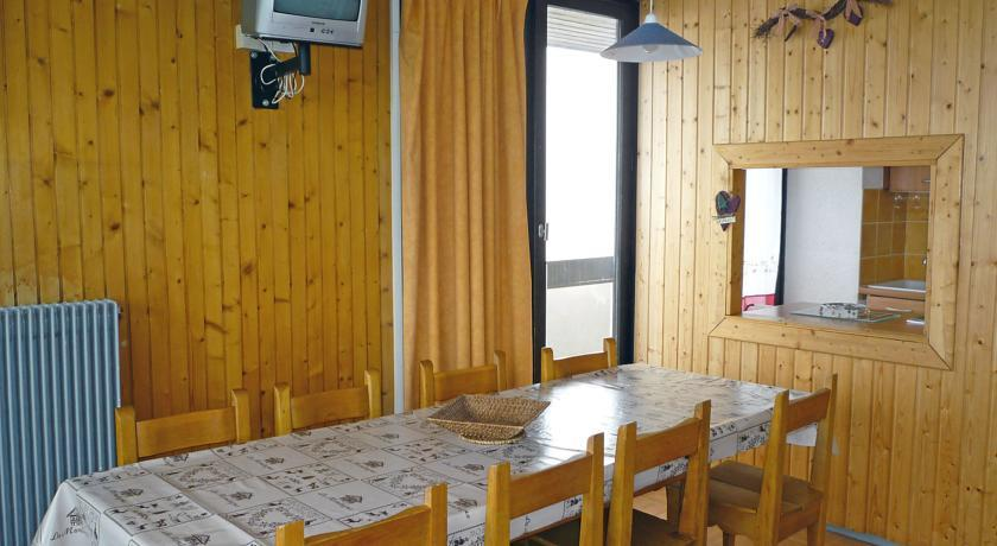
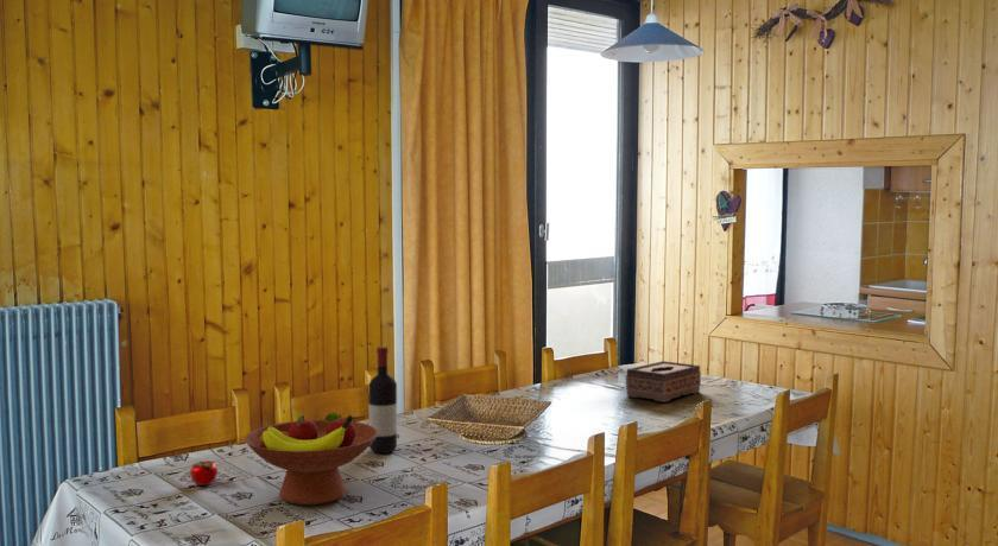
+ tissue box [625,360,702,404]
+ fruit bowl [244,412,378,506]
+ wine bottle [367,345,398,455]
+ apple [189,459,219,487]
